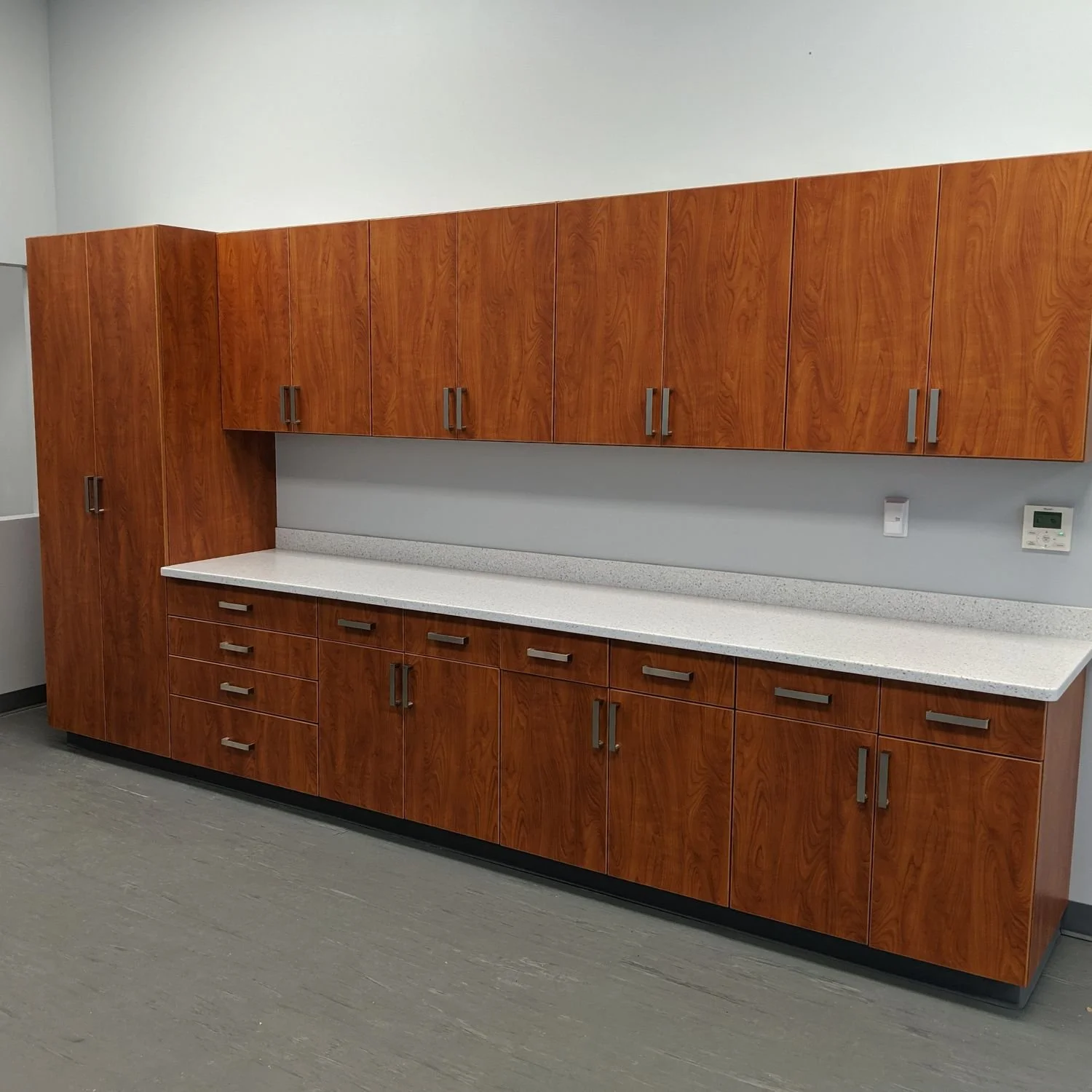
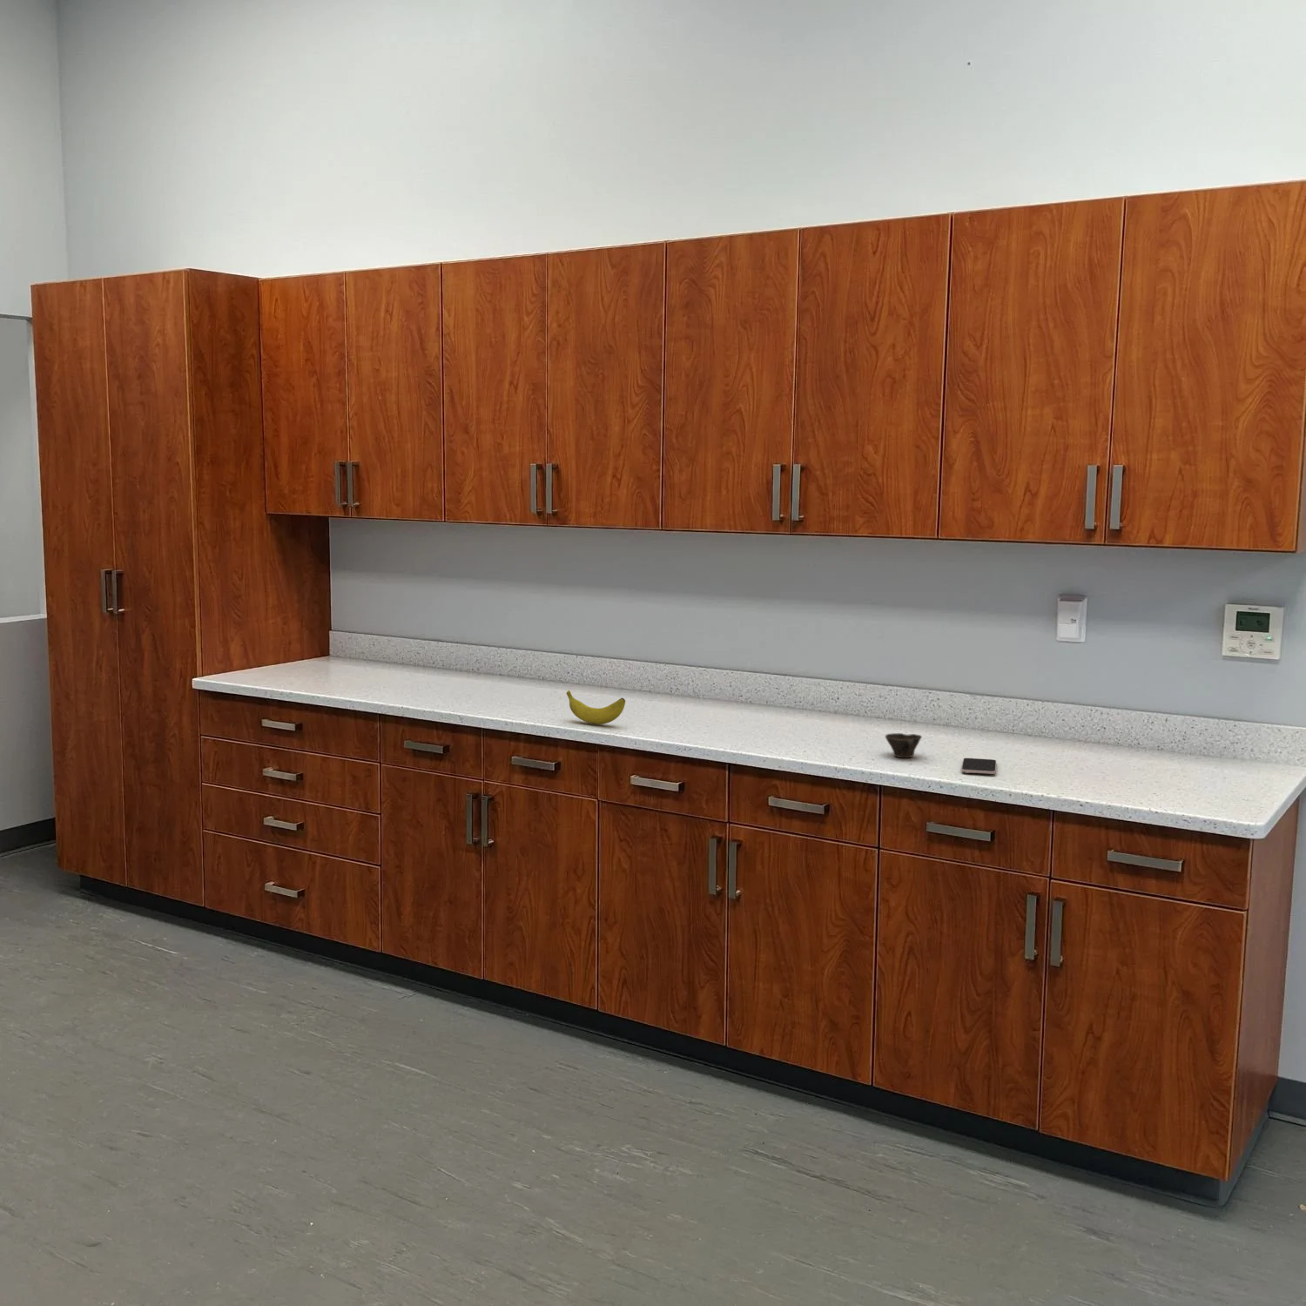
+ smartphone [960,757,997,775]
+ cup [885,732,923,758]
+ banana [566,690,625,725]
